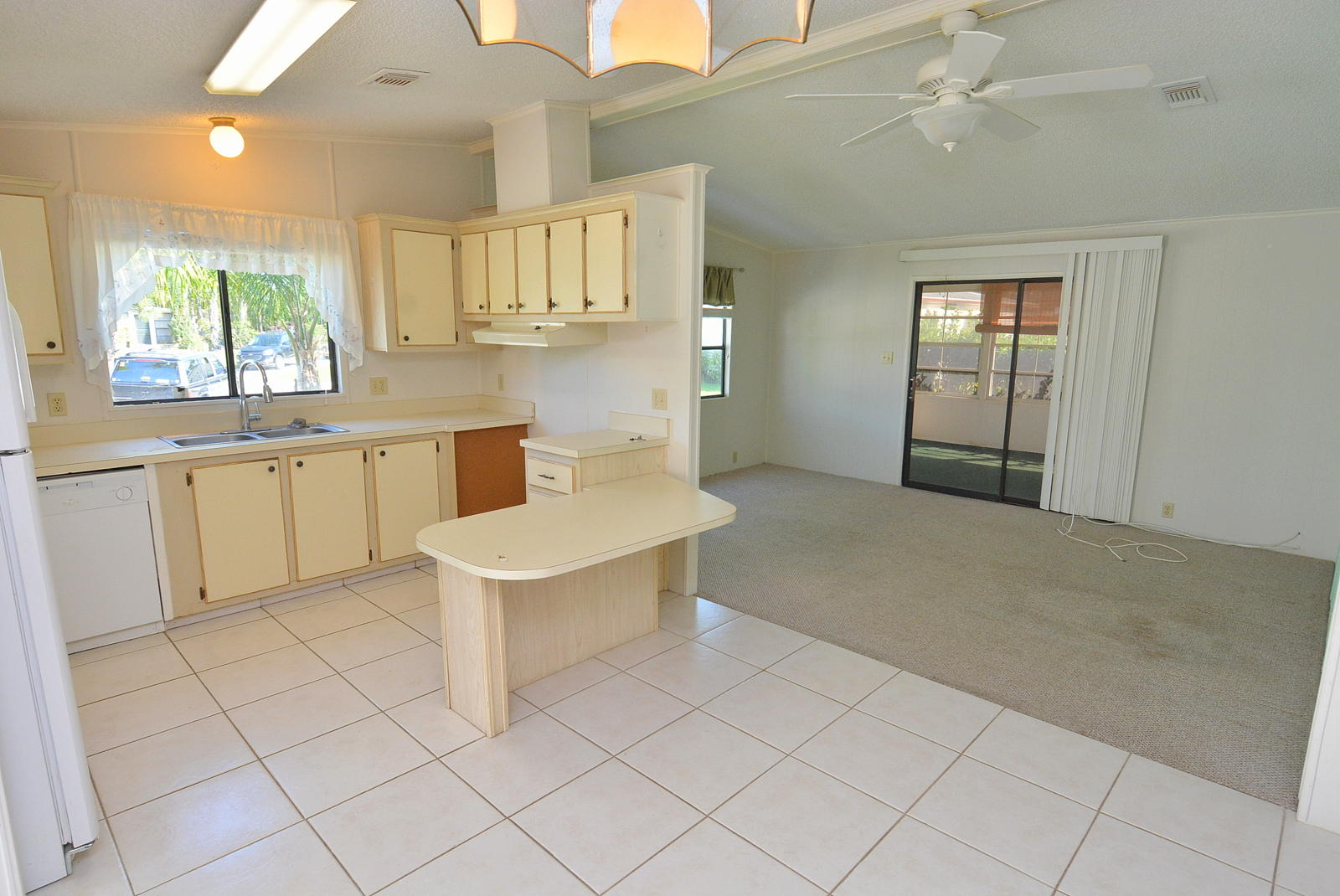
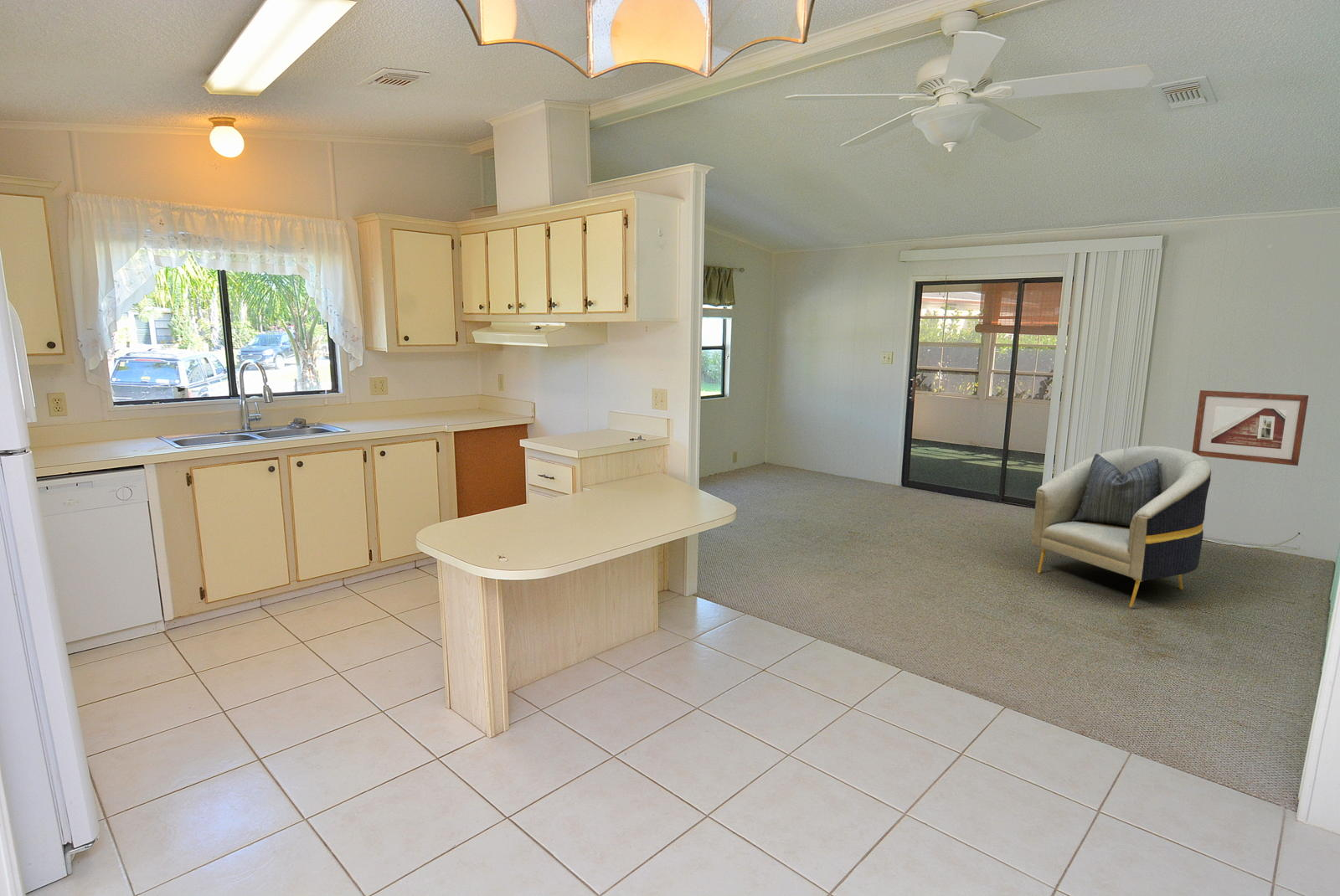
+ armchair [1031,445,1212,608]
+ picture frame [1192,389,1310,466]
